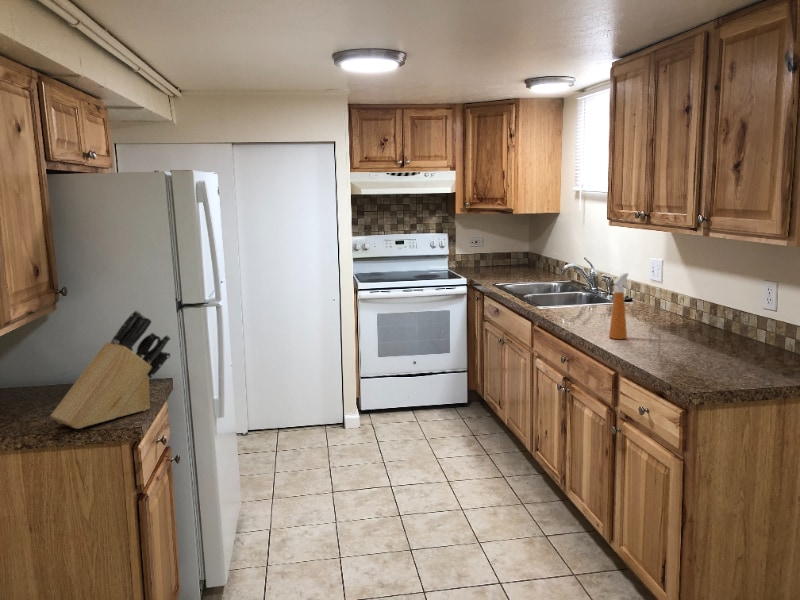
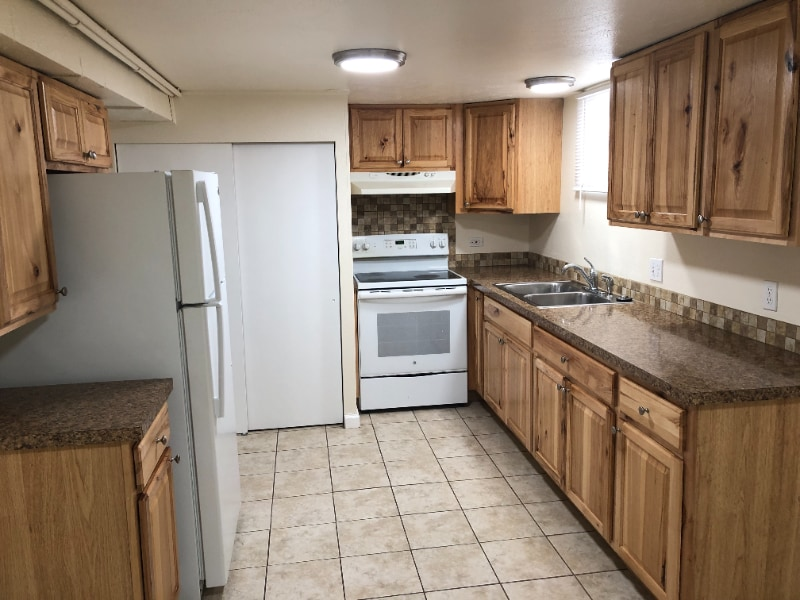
- spray bottle [608,272,631,340]
- knife block [50,309,172,430]
